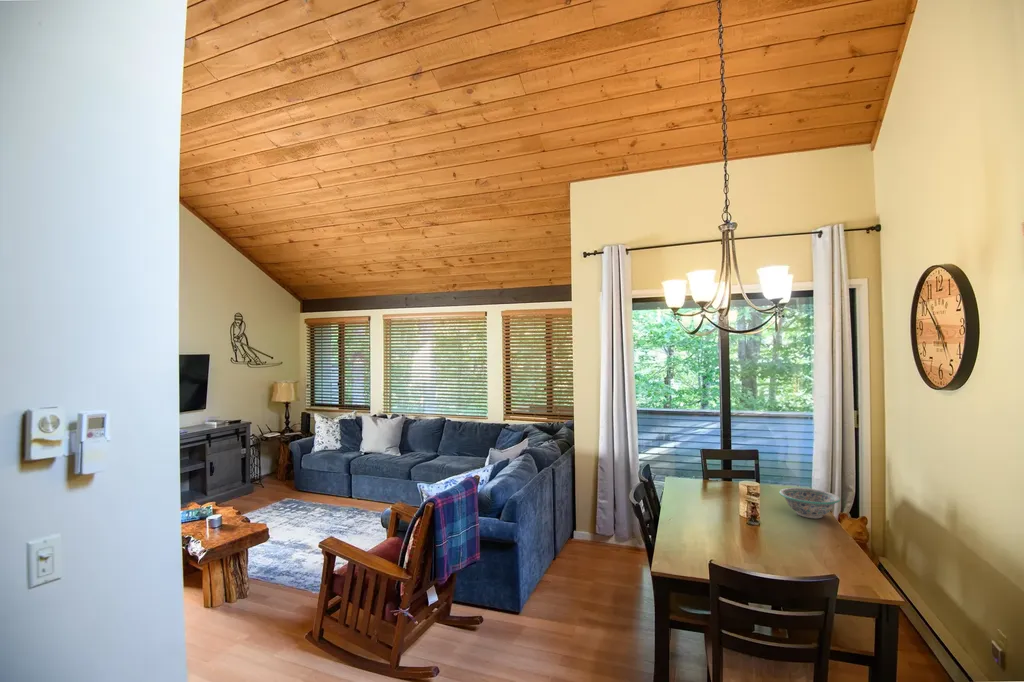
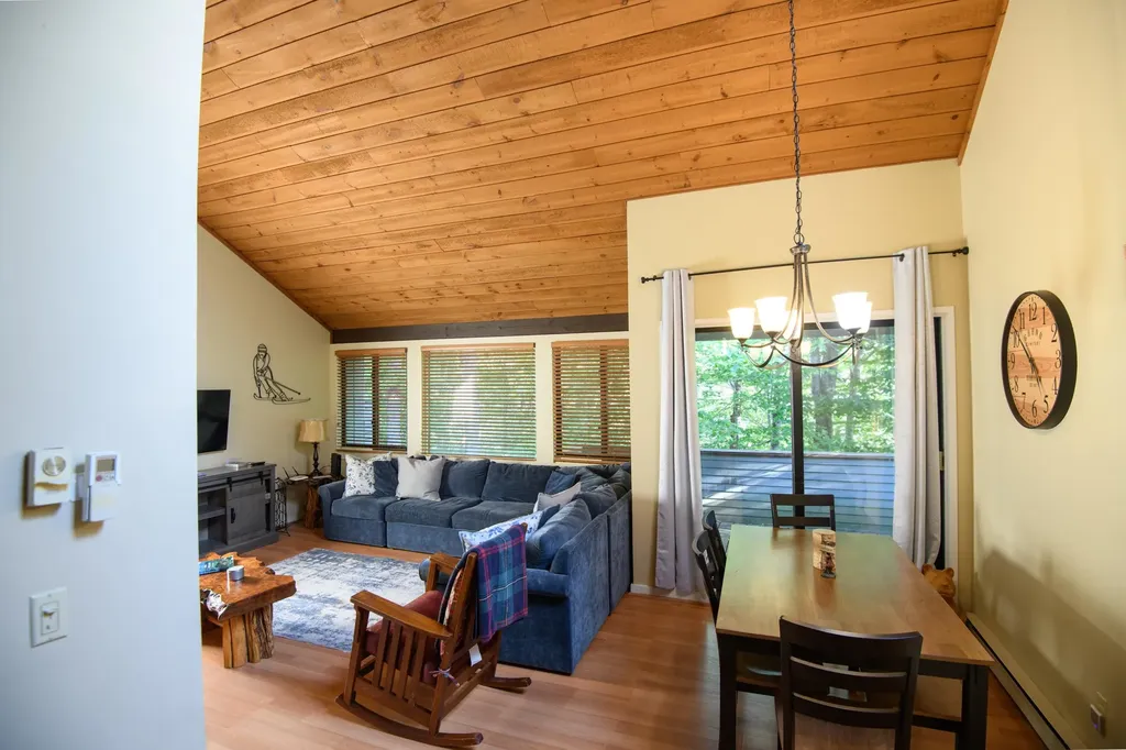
- decorative bowl [778,487,841,519]
